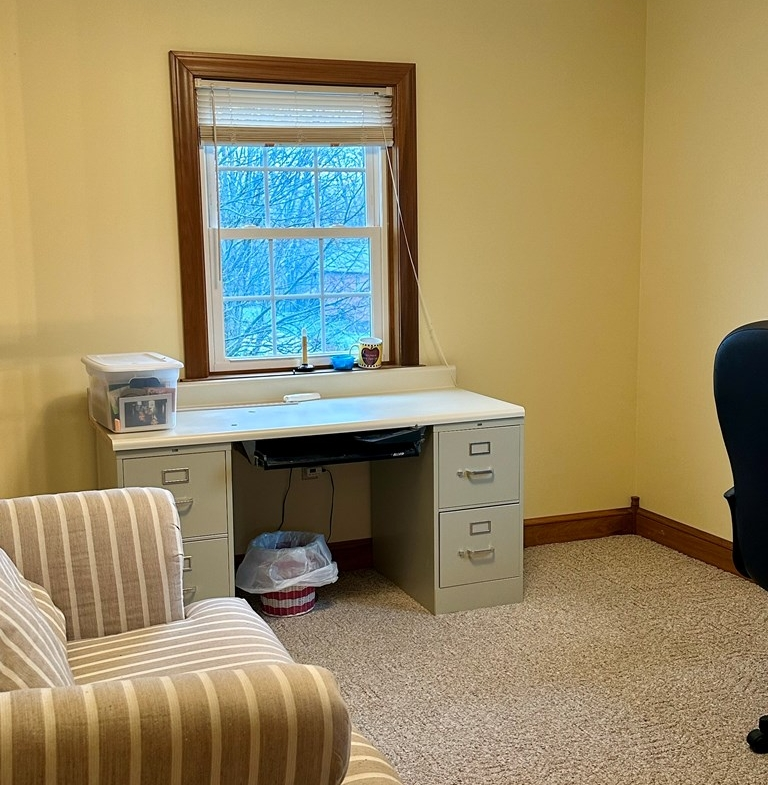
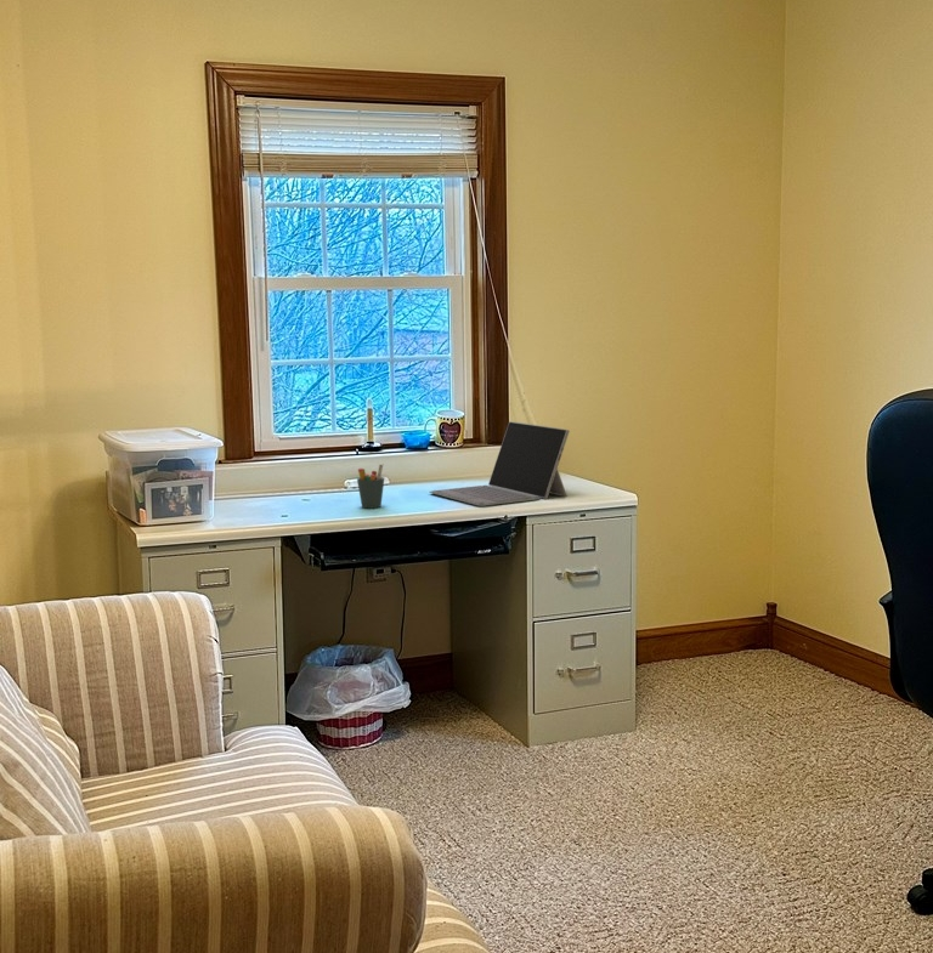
+ pen holder [356,463,385,509]
+ laptop [429,420,571,507]
